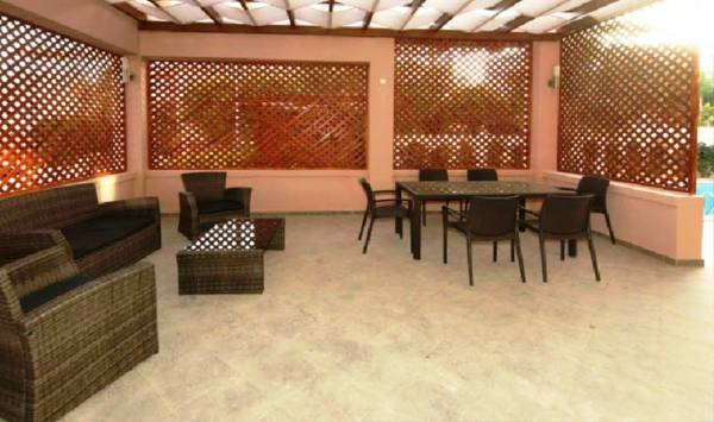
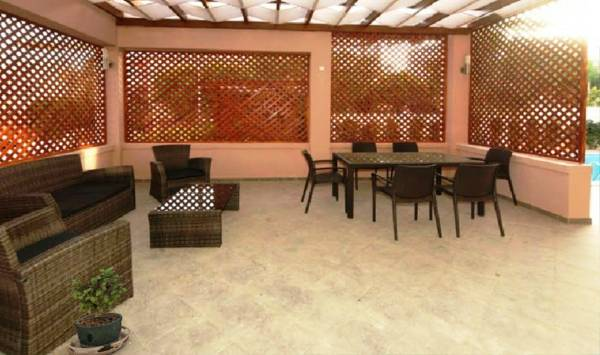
+ potted plant [65,265,131,355]
